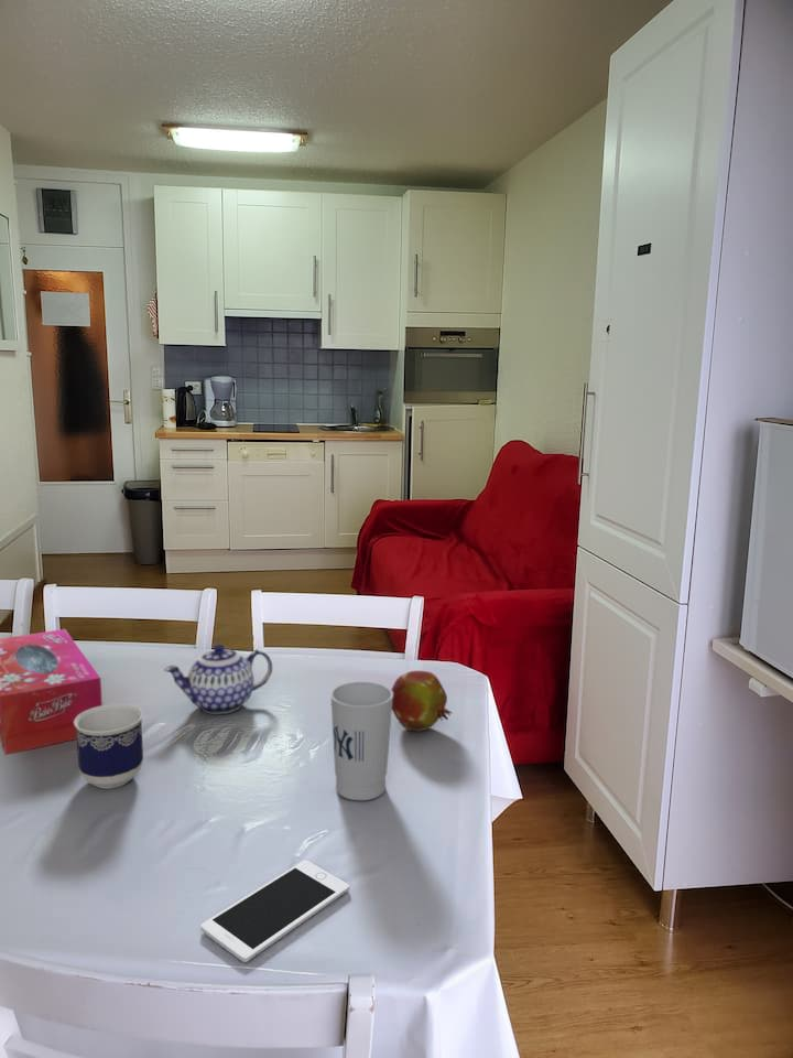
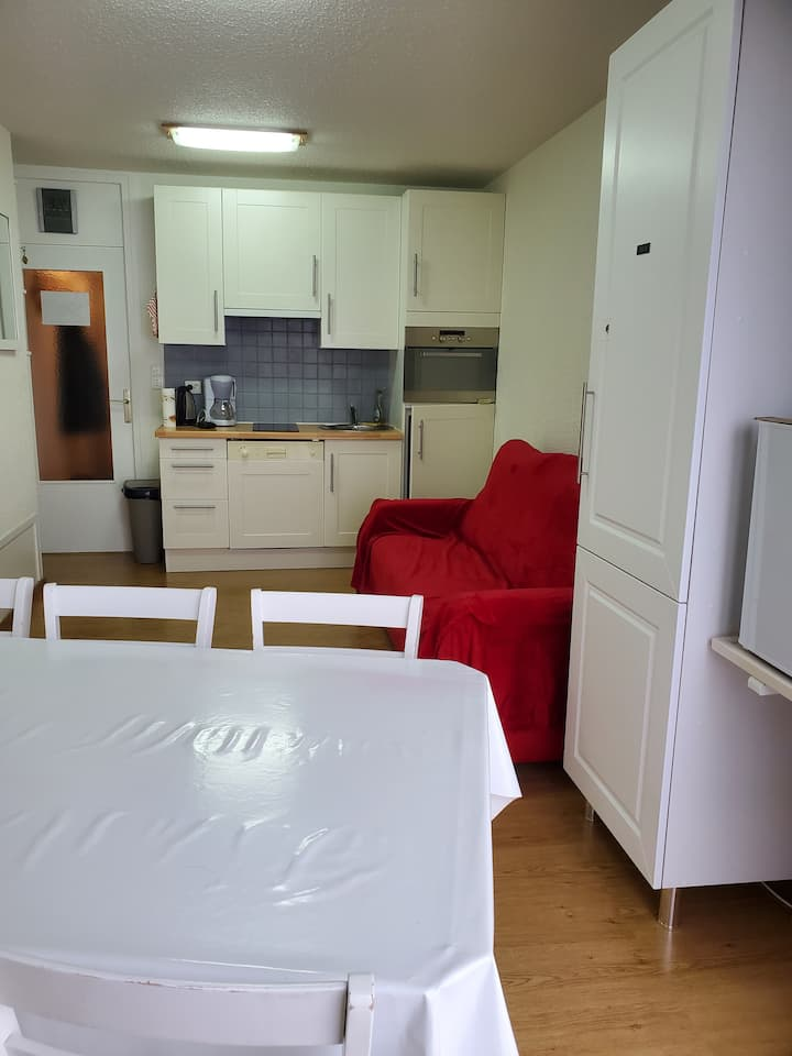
- teapot [163,643,273,715]
- cup [329,681,393,801]
- fruit [391,670,453,732]
- cell phone [200,860,350,963]
- cup [74,703,144,790]
- tissue box [0,628,104,756]
